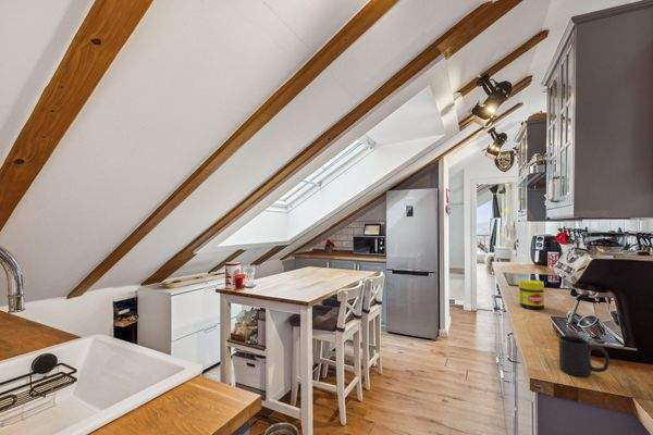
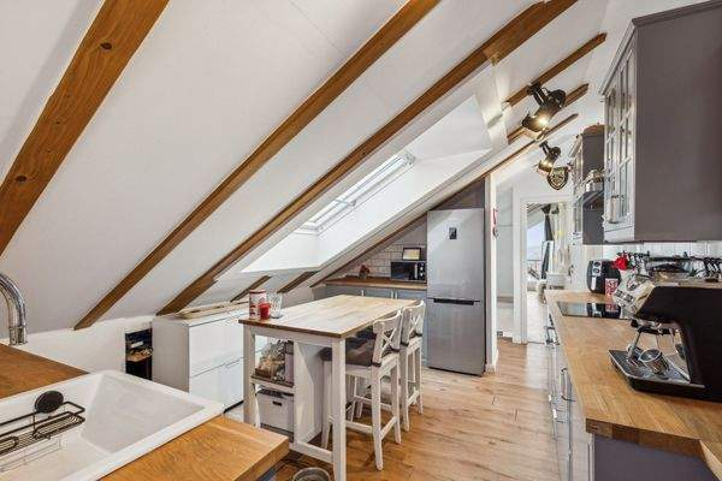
- mug [558,335,611,377]
- jar [518,278,545,310]
